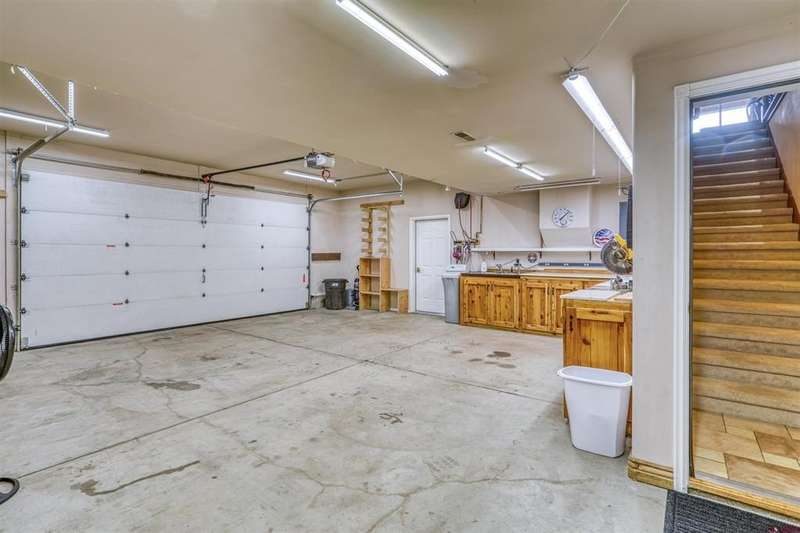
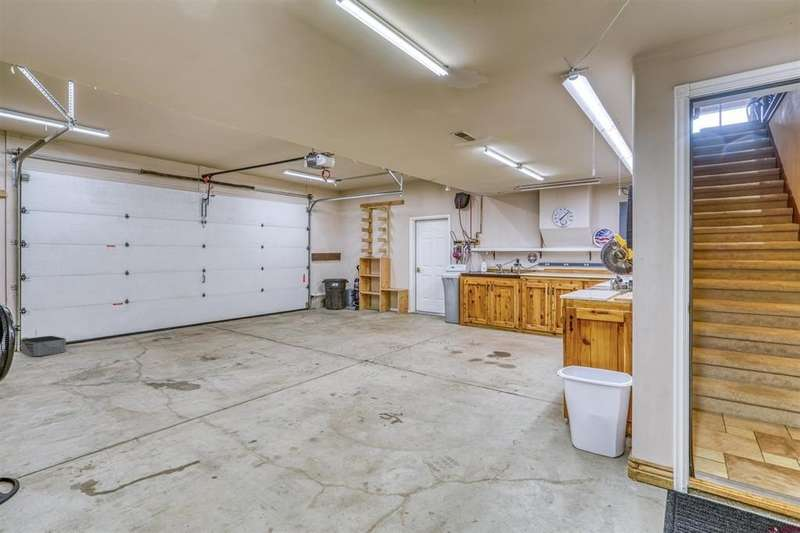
+ storage bin [20,335,67,357]
